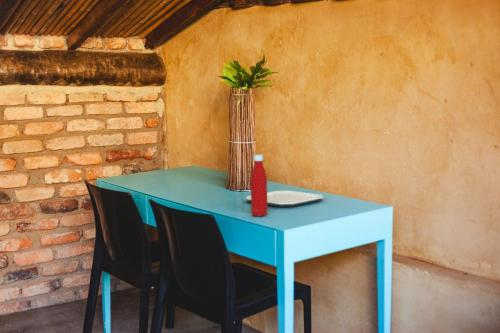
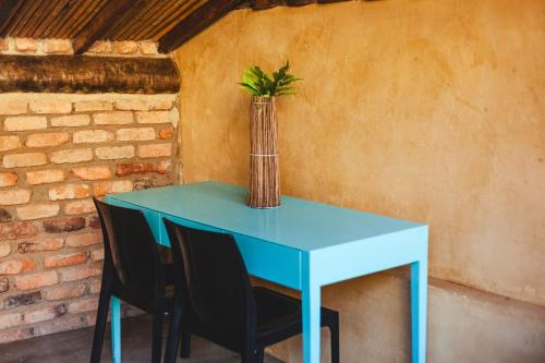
- plate [245,190,324,208]
- bottle [250,153,269,218]
